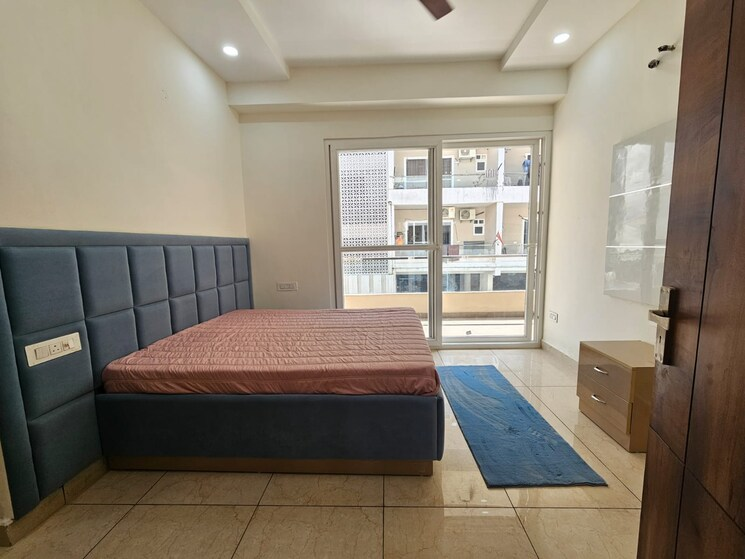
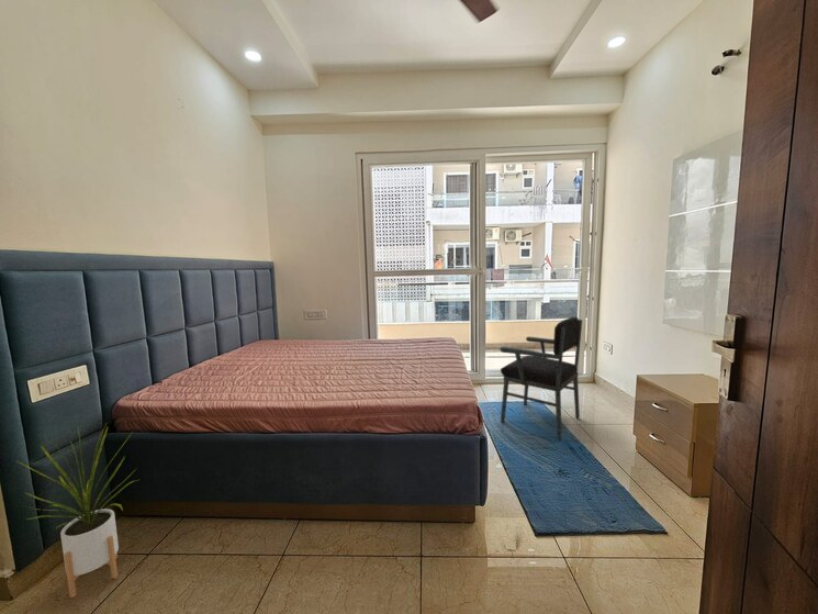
+ house plant [16,423,141,599]
+ armchair [498,315,583,440]
